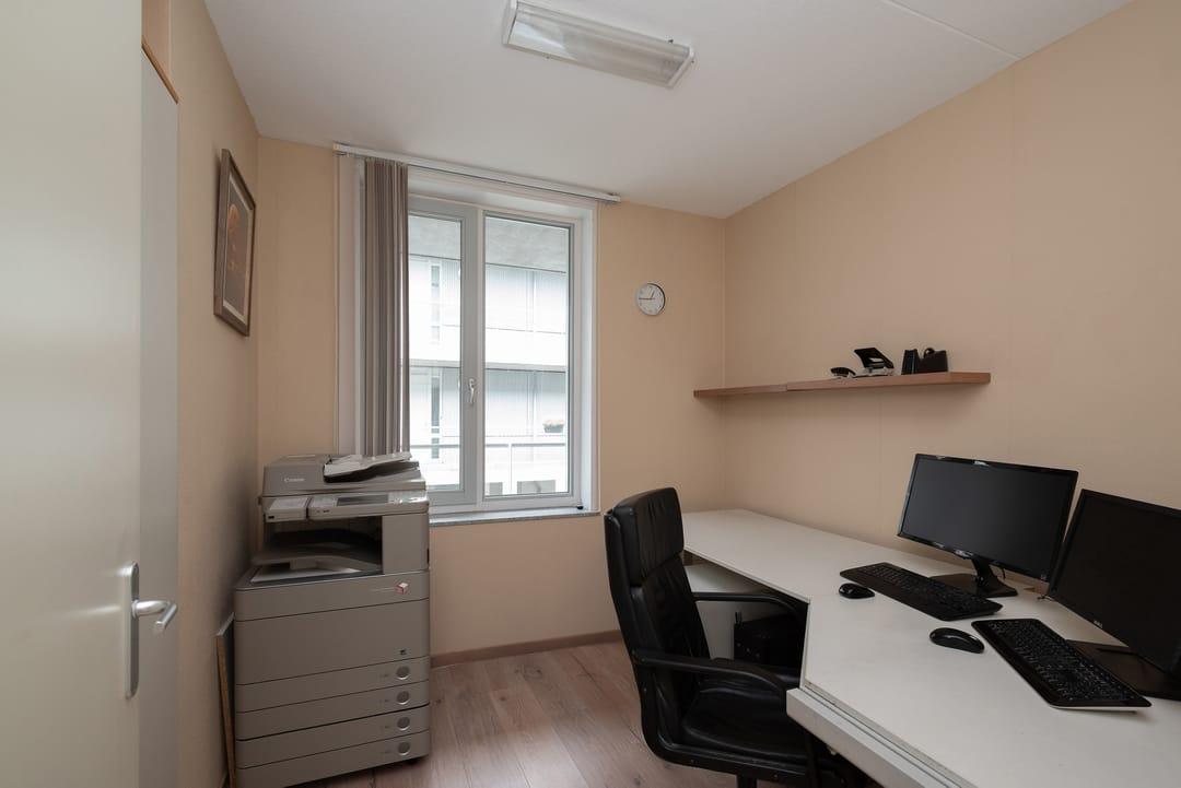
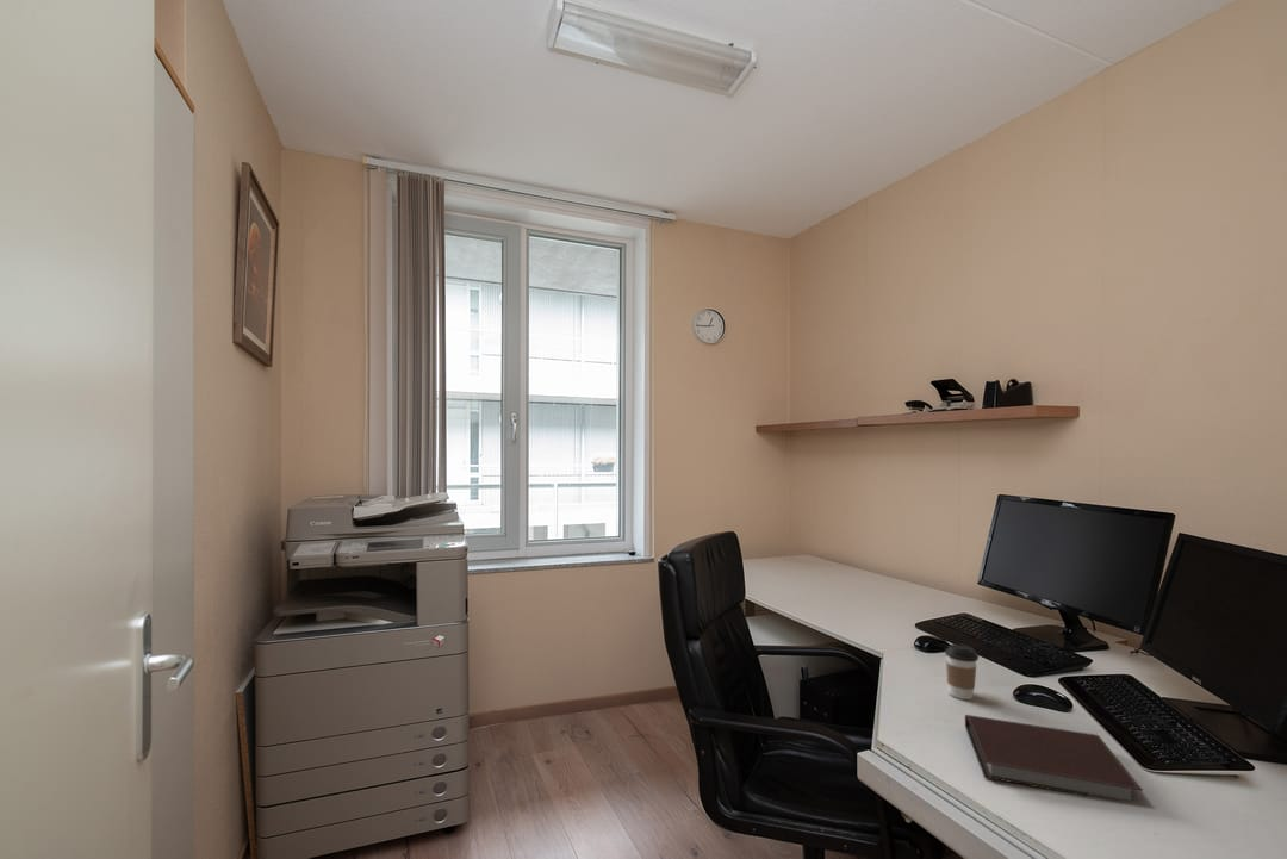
+ coffee cup [944,643,980,701]
+ notebook [964,714,1144,802]
